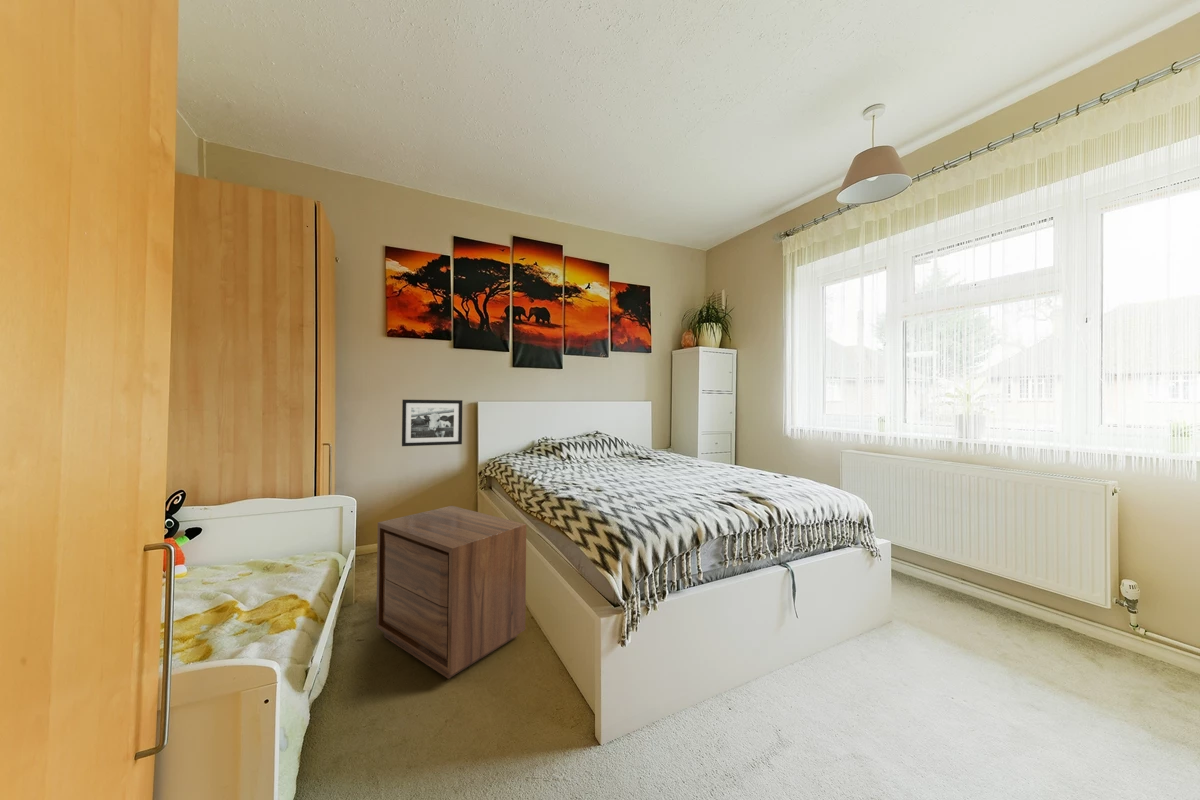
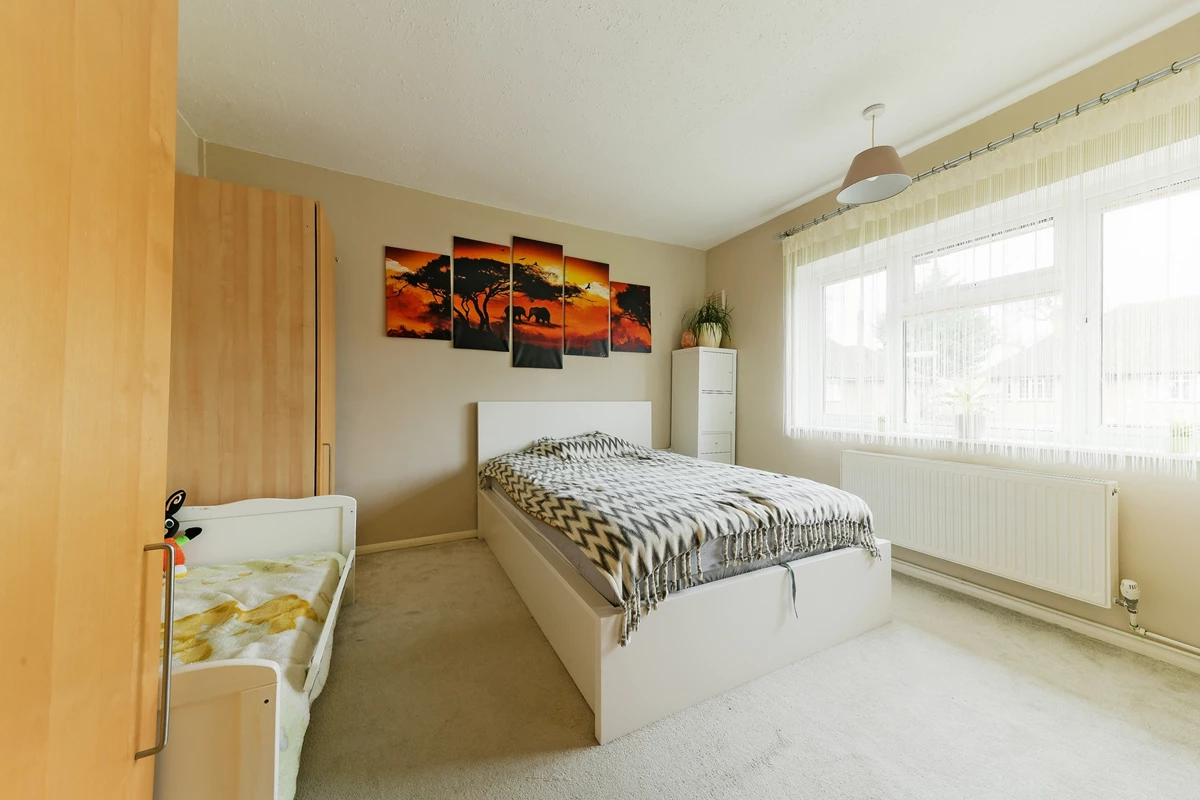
- picture frame [401,399,463,447]
- nightstand [375,505,527,680]
